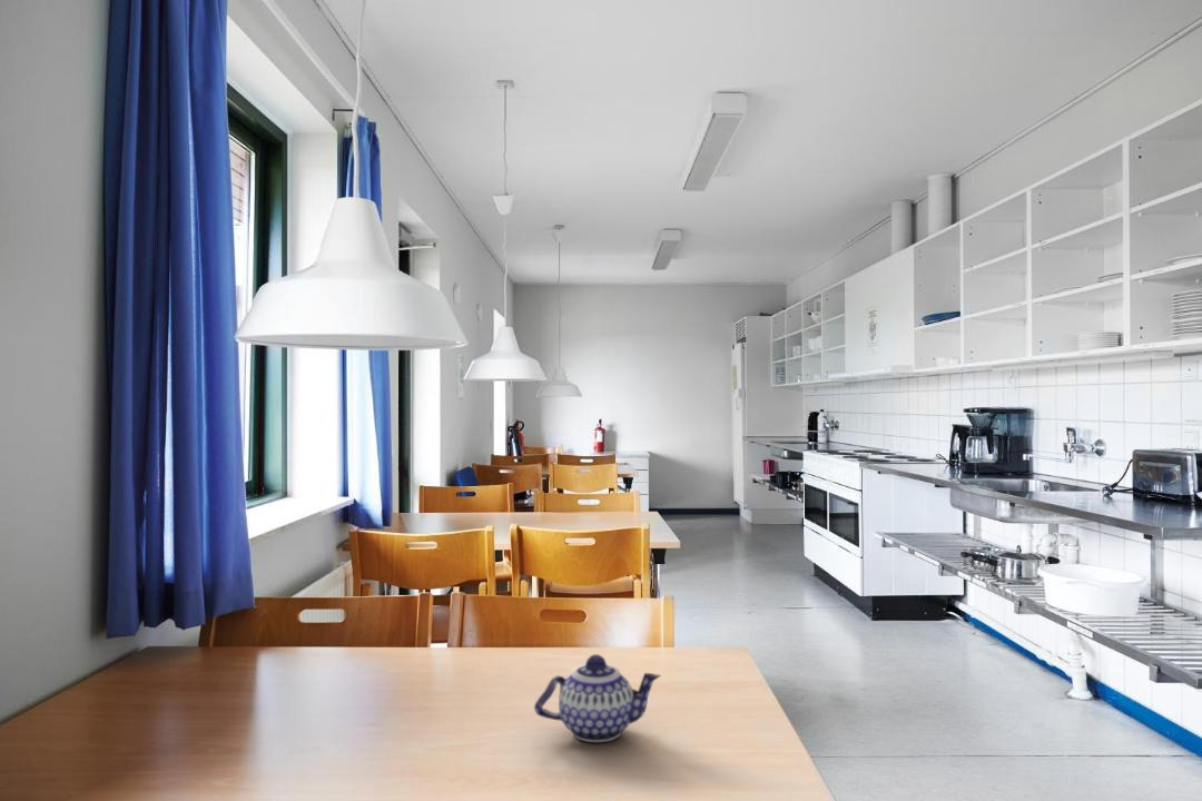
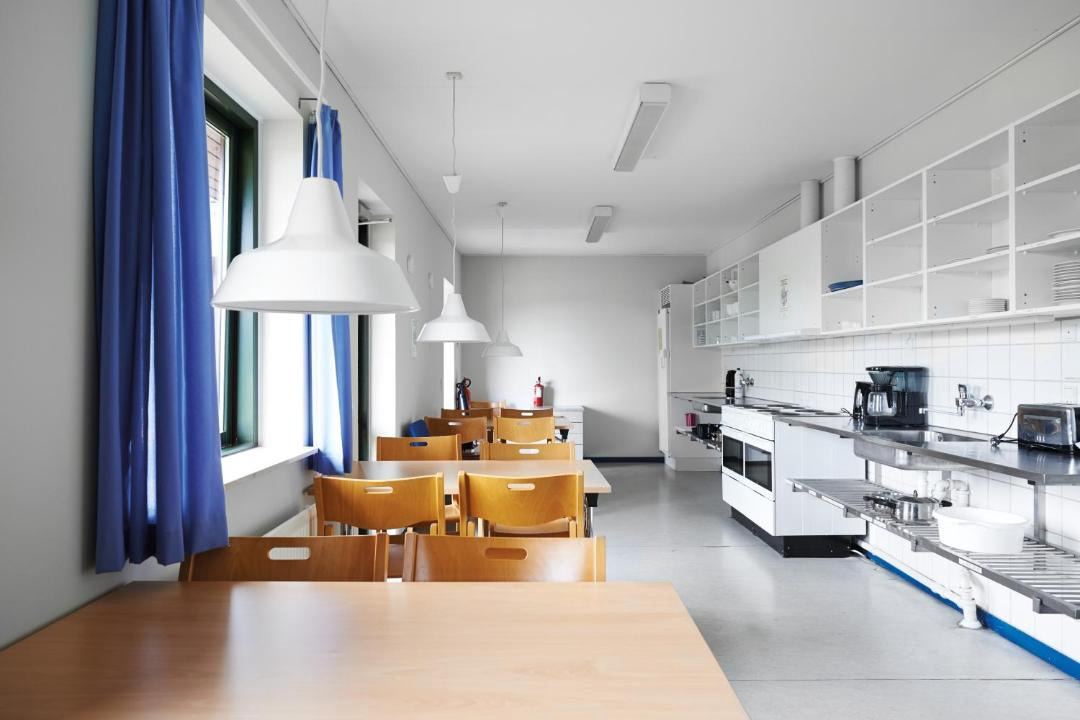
- teapot [533,653,662,743]
